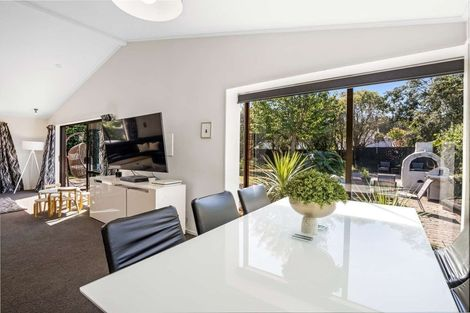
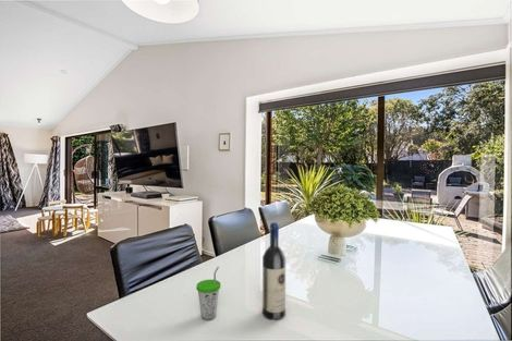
+ cup [195,266,221,321]
+ wine bottle [261,221,287,320]
